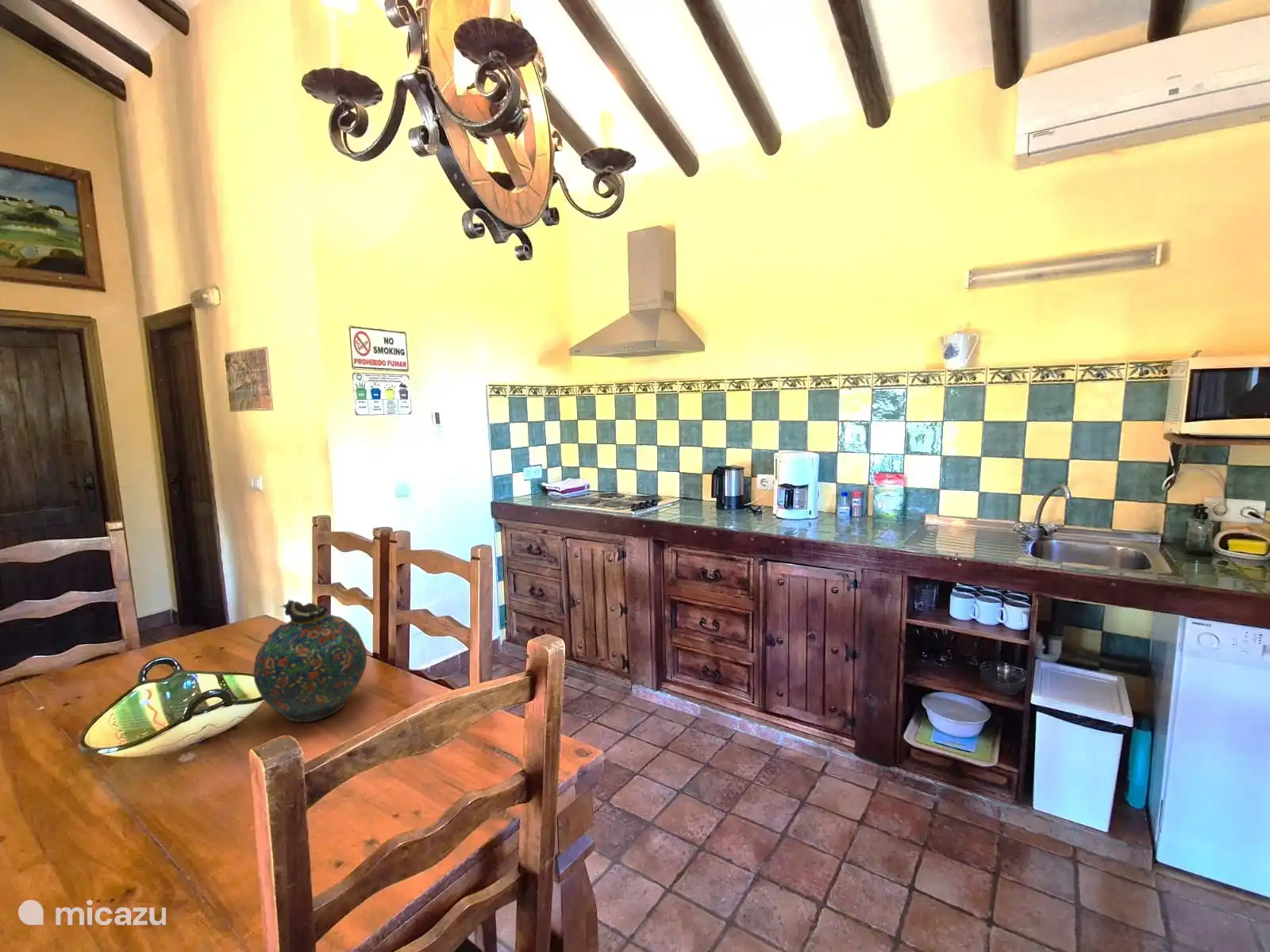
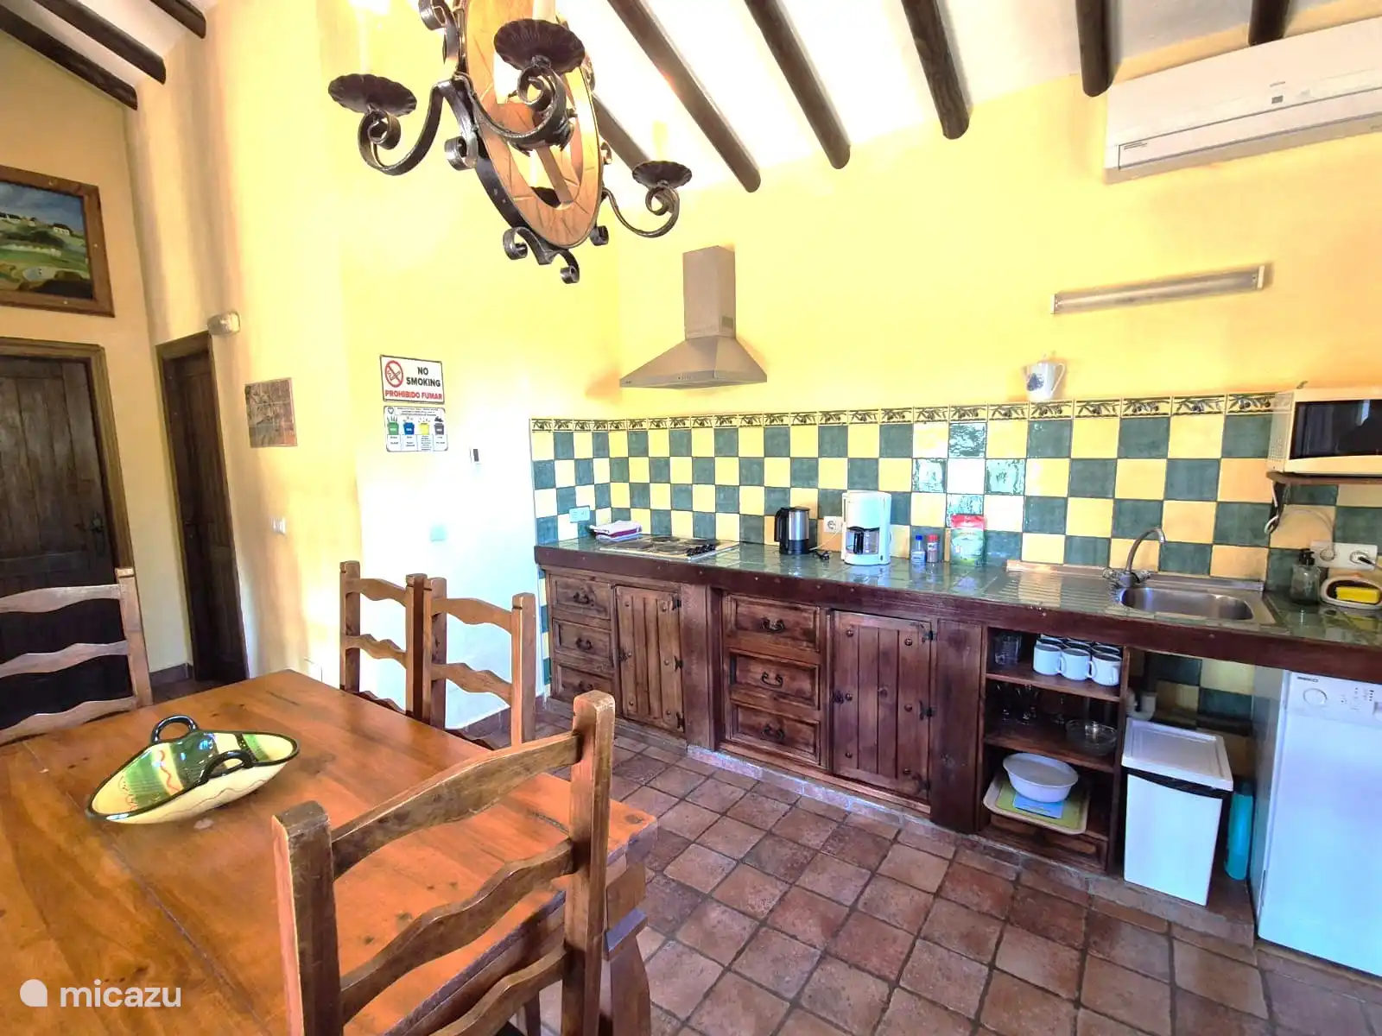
- snuff bottle [252,599,368,723]
